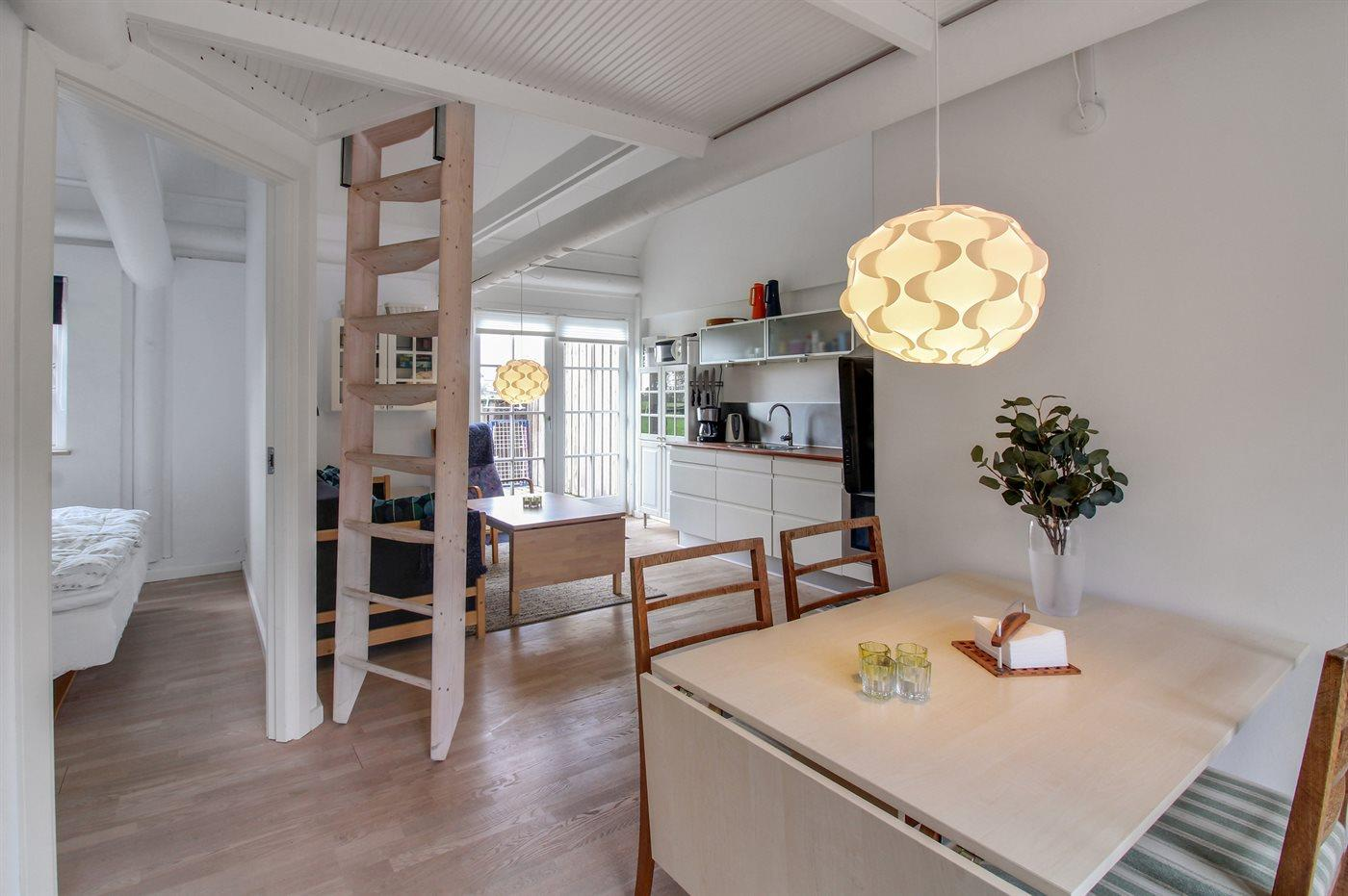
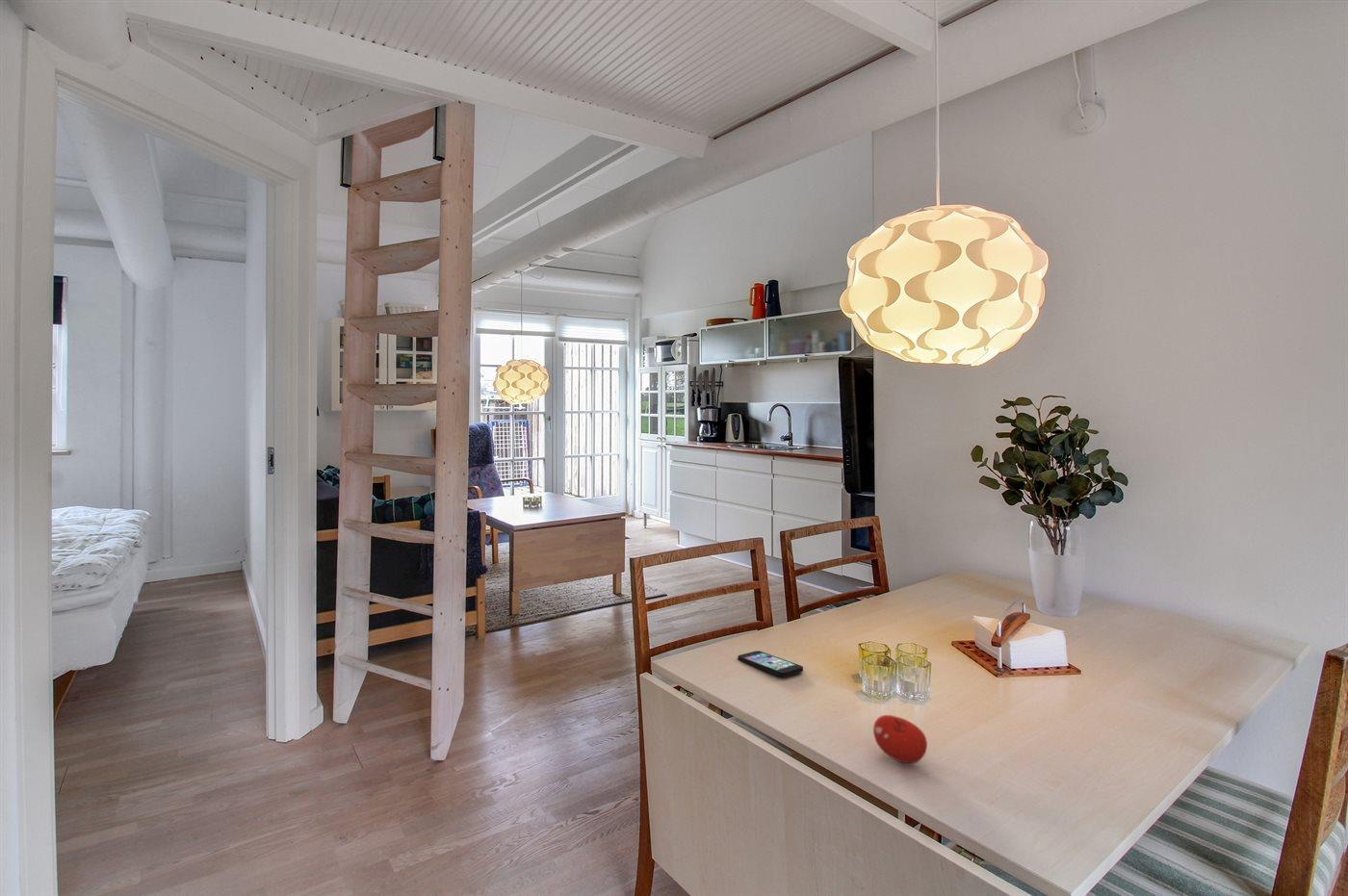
+ smartphone [737,650,804,678]
+ fruit [872,714,928,764]
